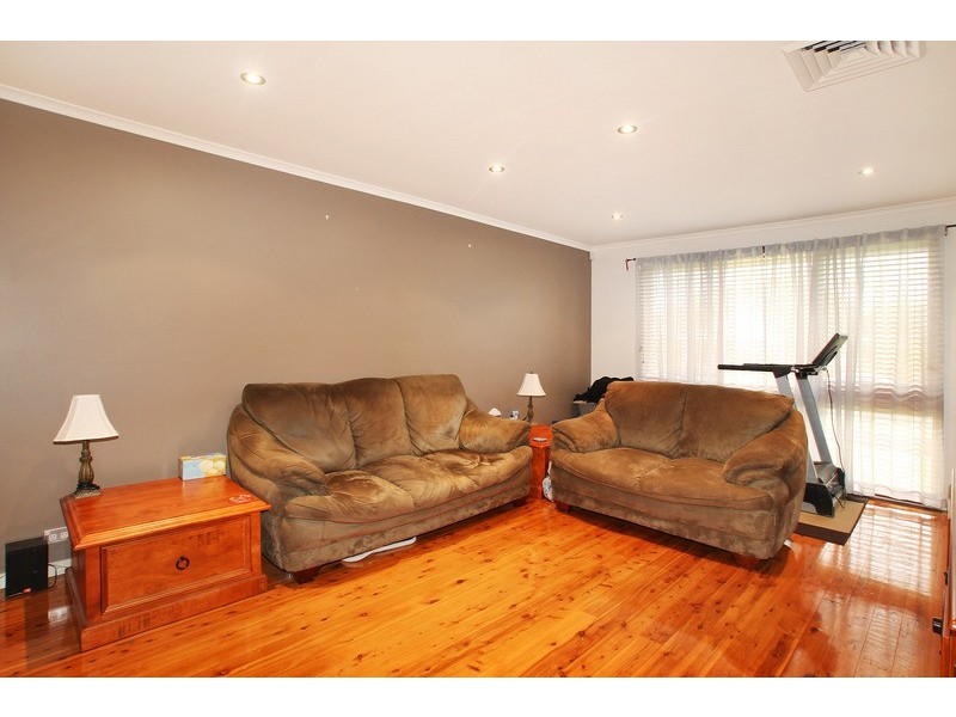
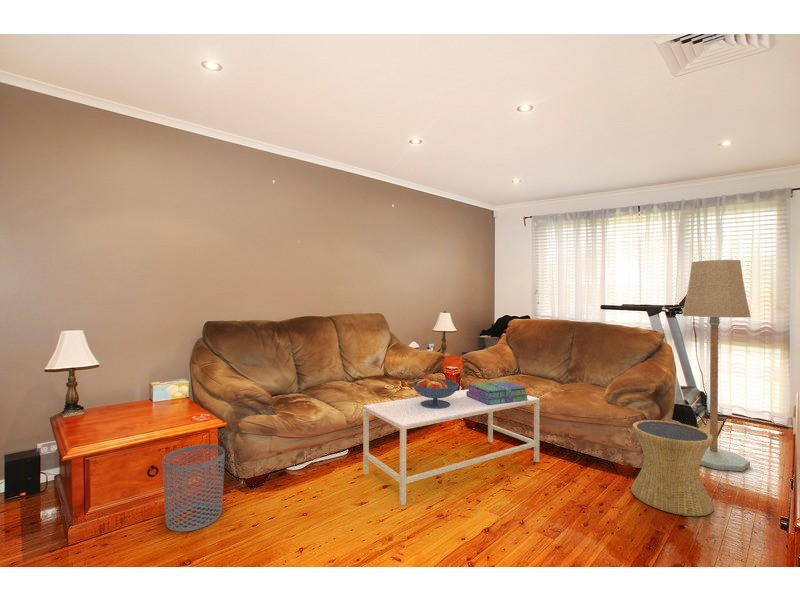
+ floor lamp [681,259,752,472]
+ side table [630,419,715,517]
+ coffee table [362,388,541,506]
+ waste bin [162,443,226,533]
+ fruit bowl [411,373,460,409]
+ stack of books [466,380,529,405]
